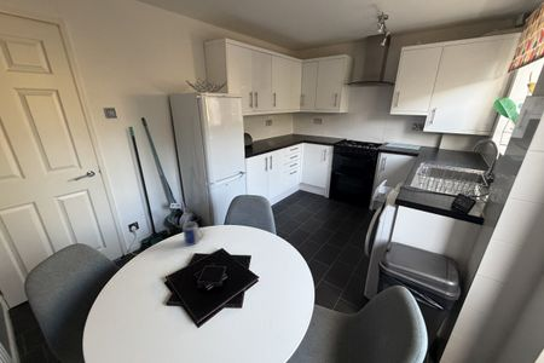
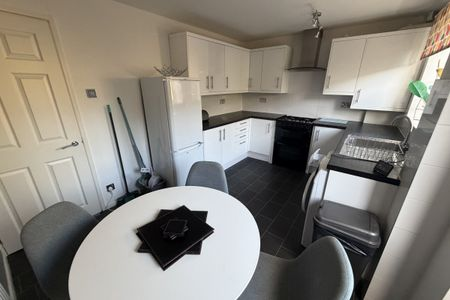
- mug [181,221,204,247]
